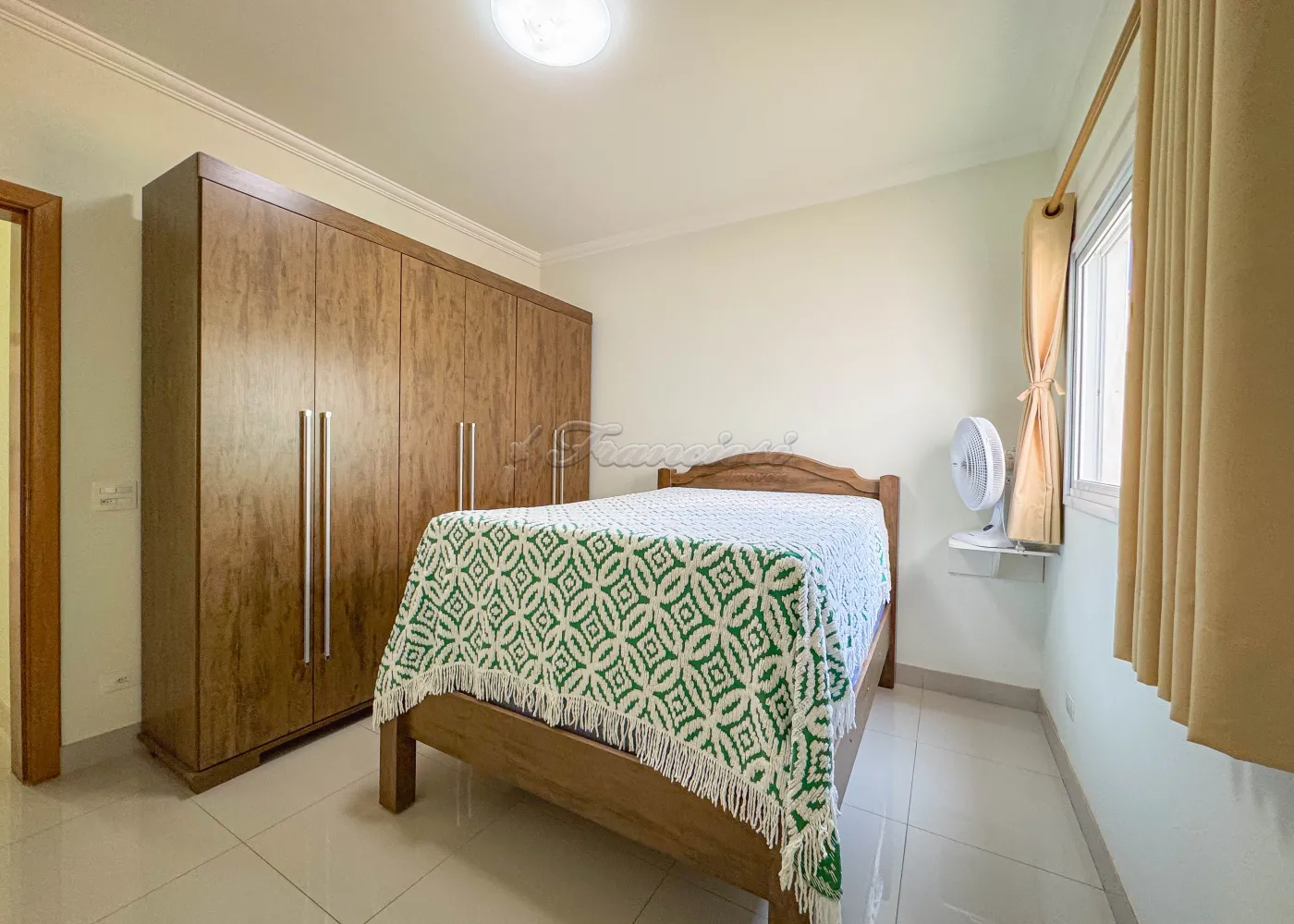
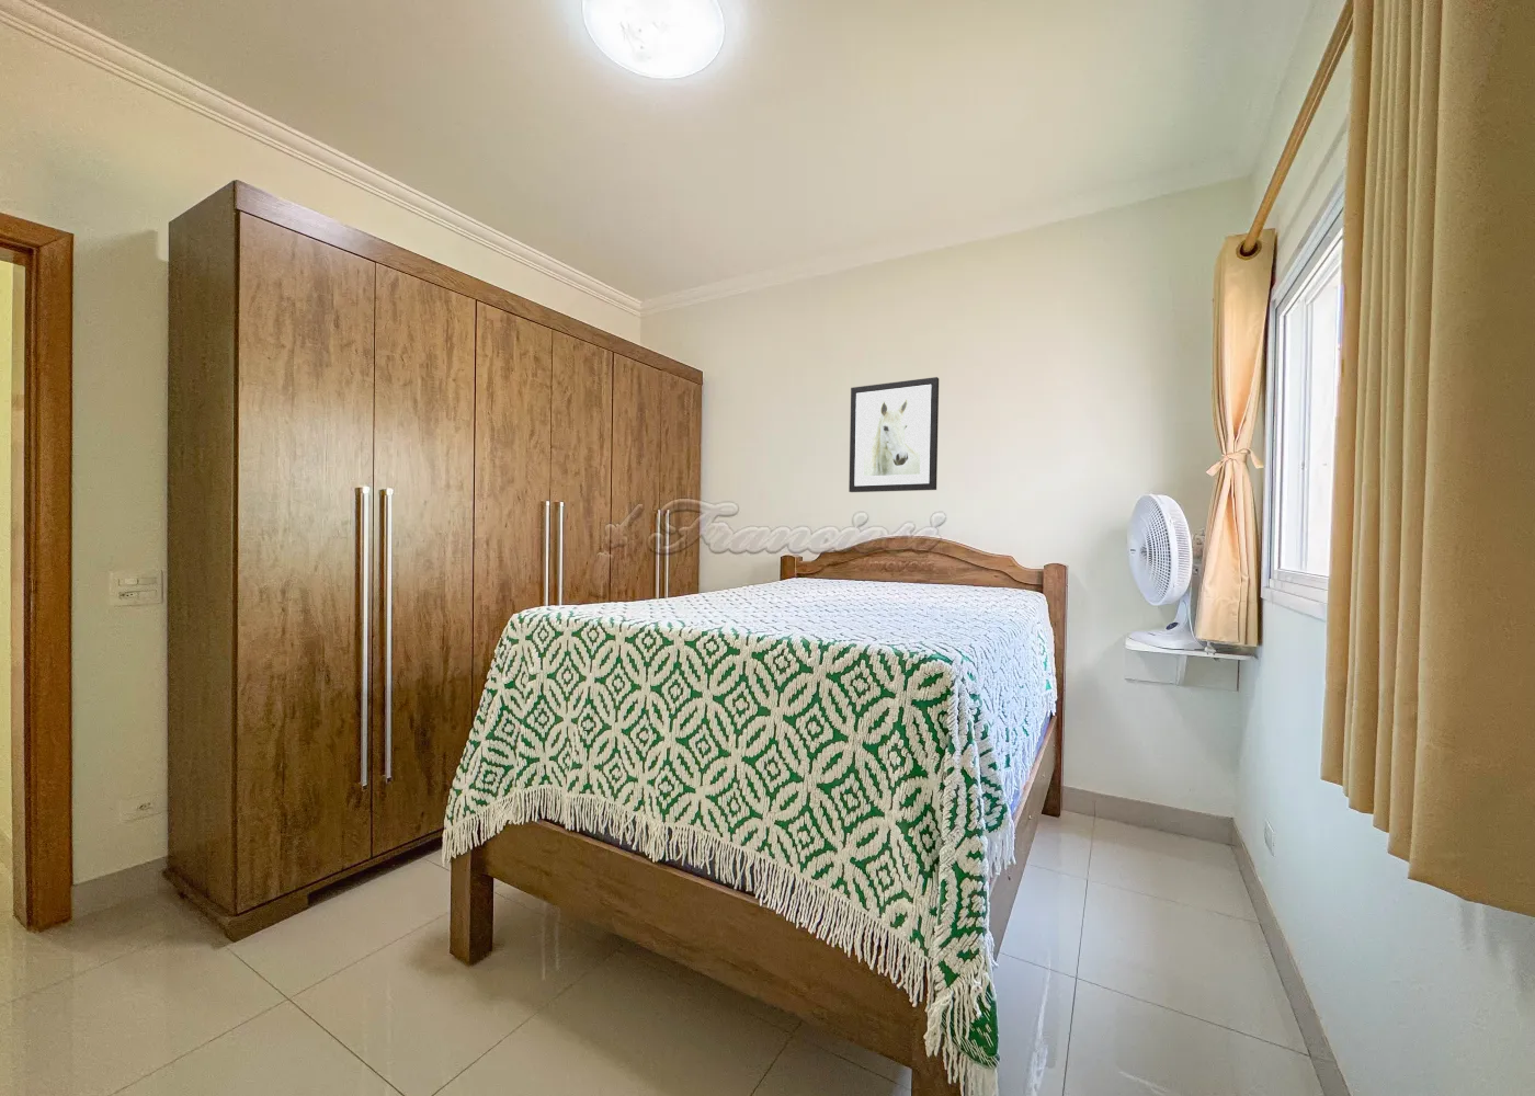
+ wall art [847,376,940,493]
